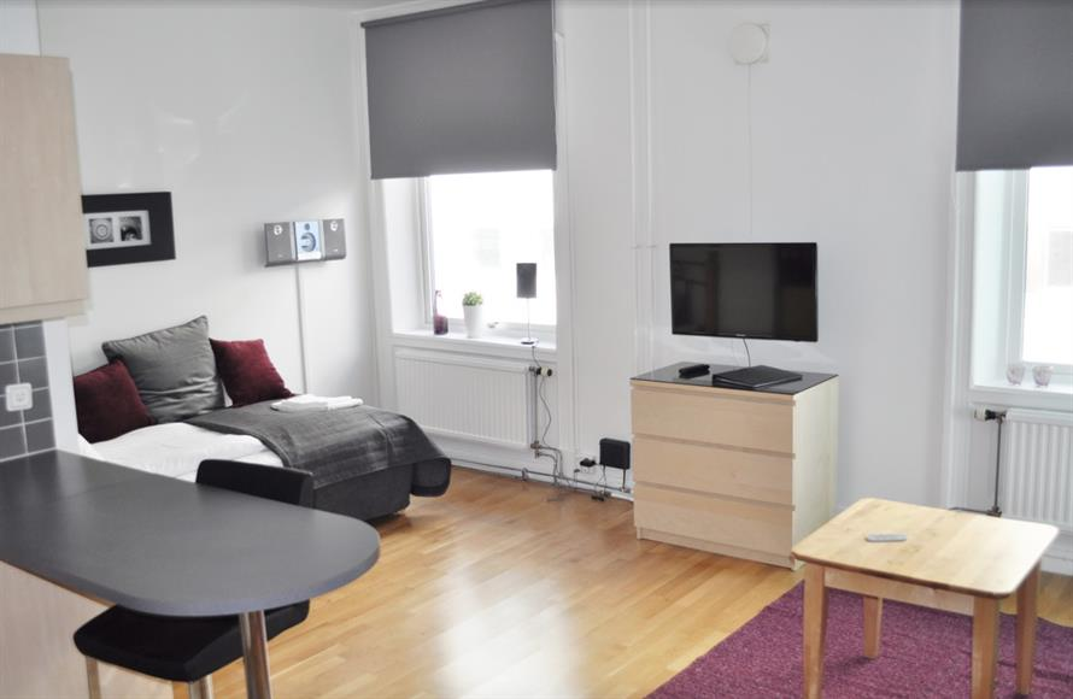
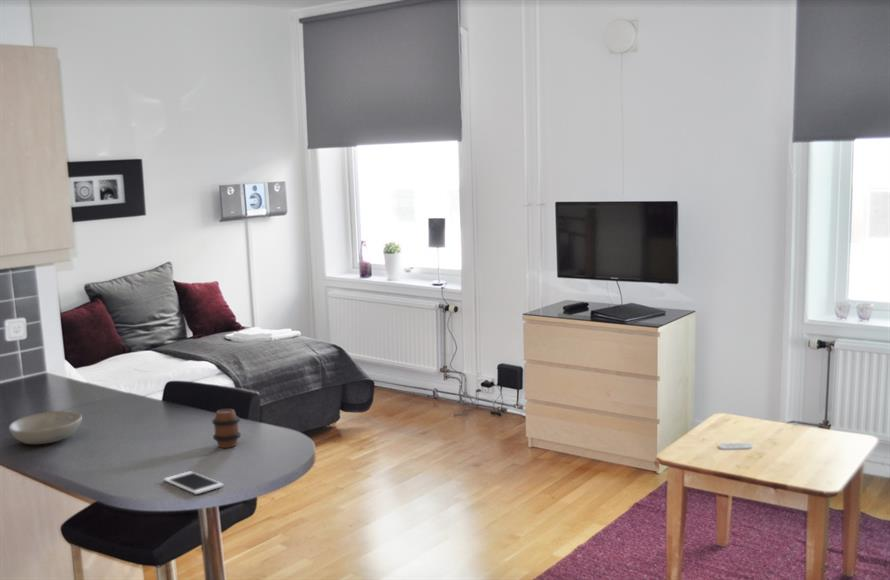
+ cell phone [163,470,224,495]
+ bowl [8,410,83,445]
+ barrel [211,408,242,449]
